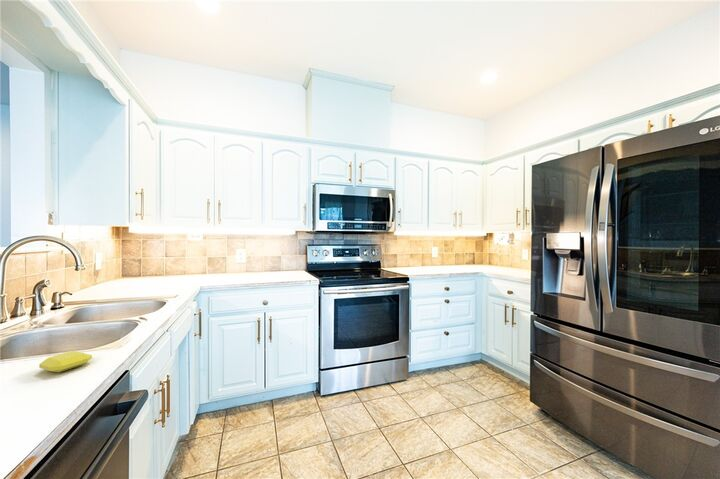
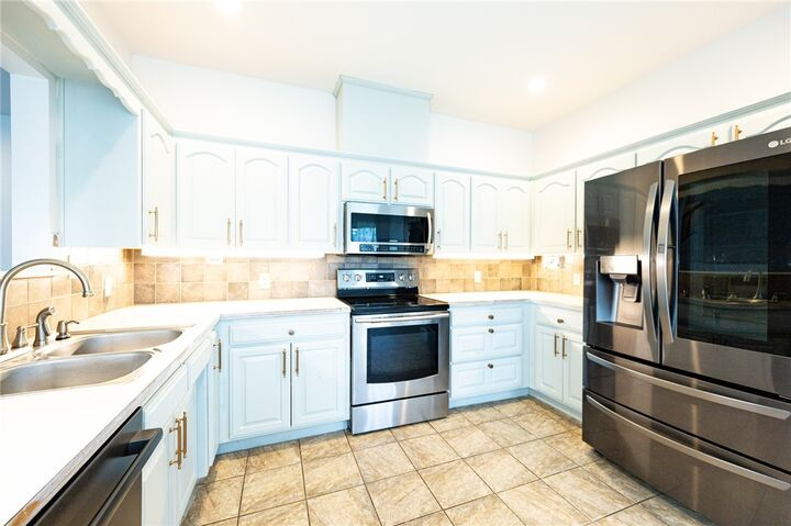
- soap bar [38,350,93,373]
